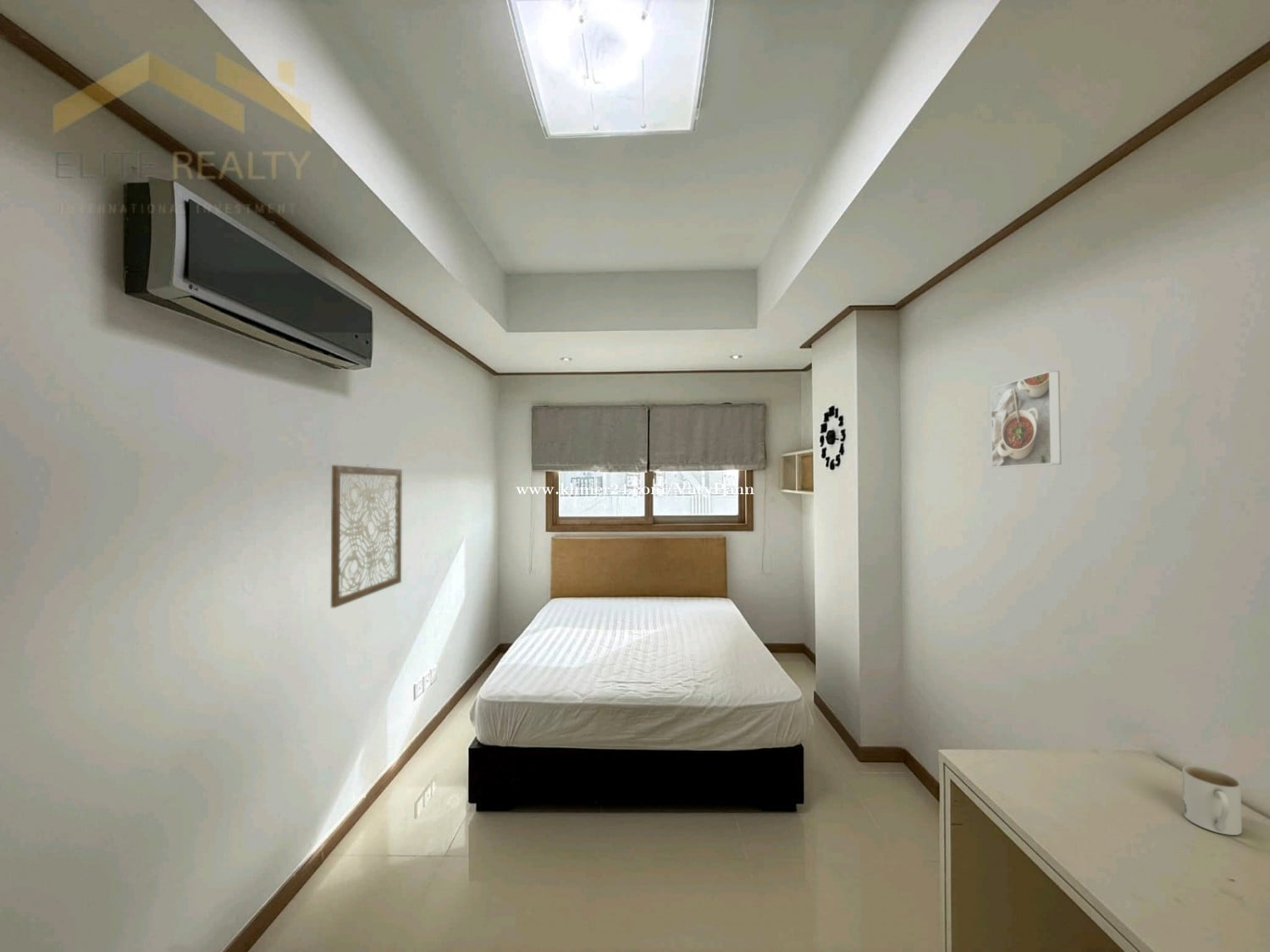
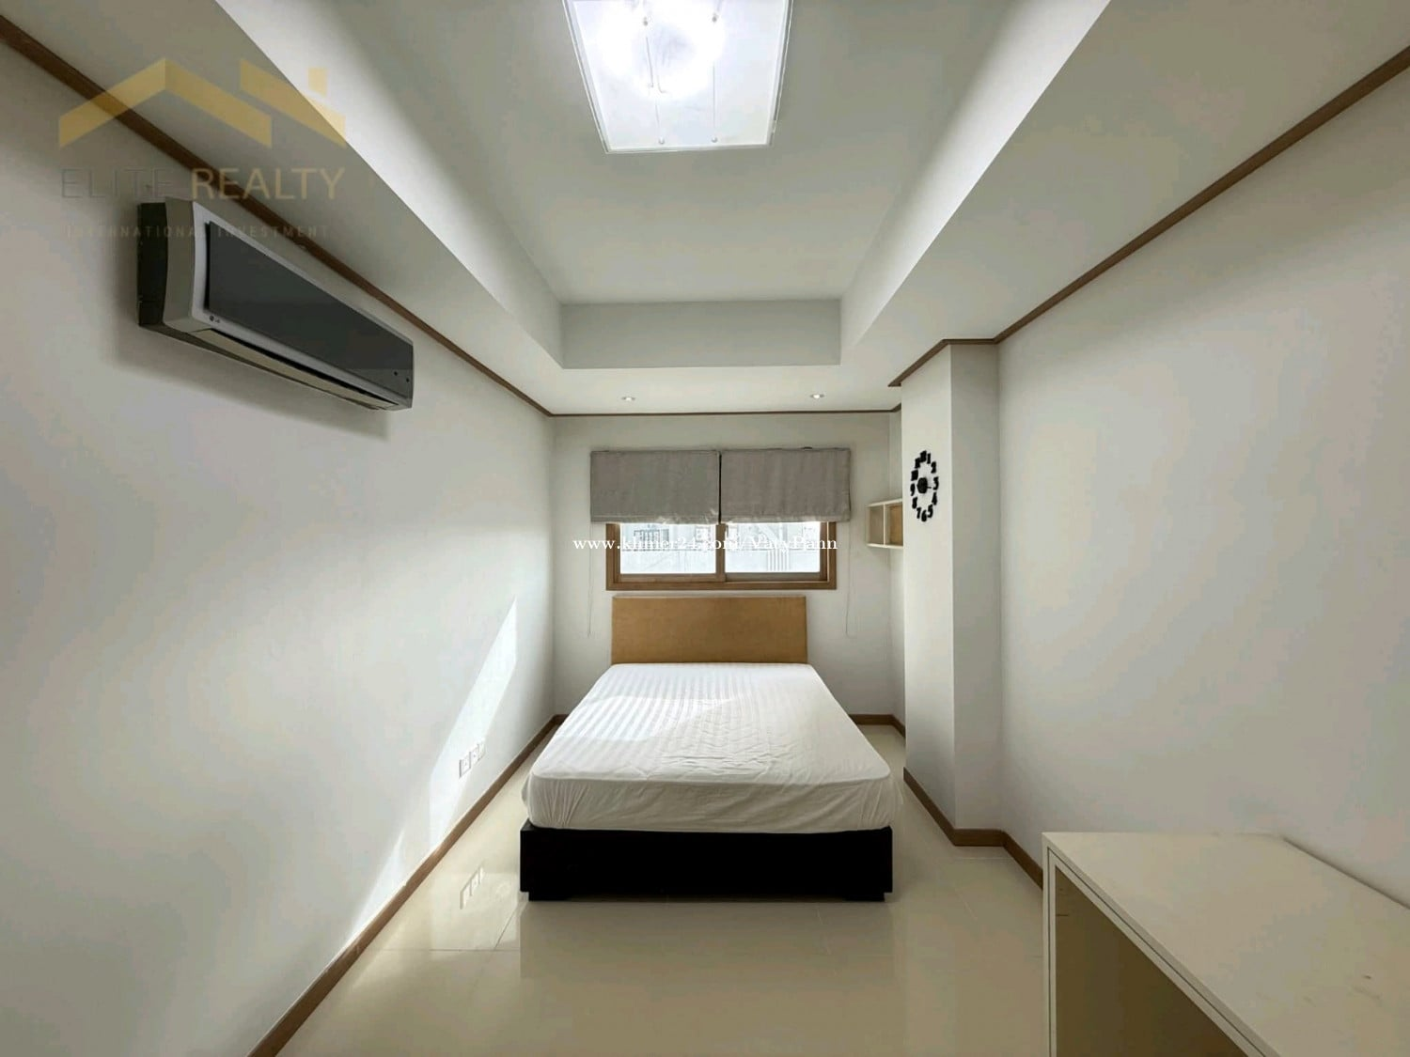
- mug [1182,765,1243,836]
- wall art [330,465,403,608]
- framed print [990,370,1062,469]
